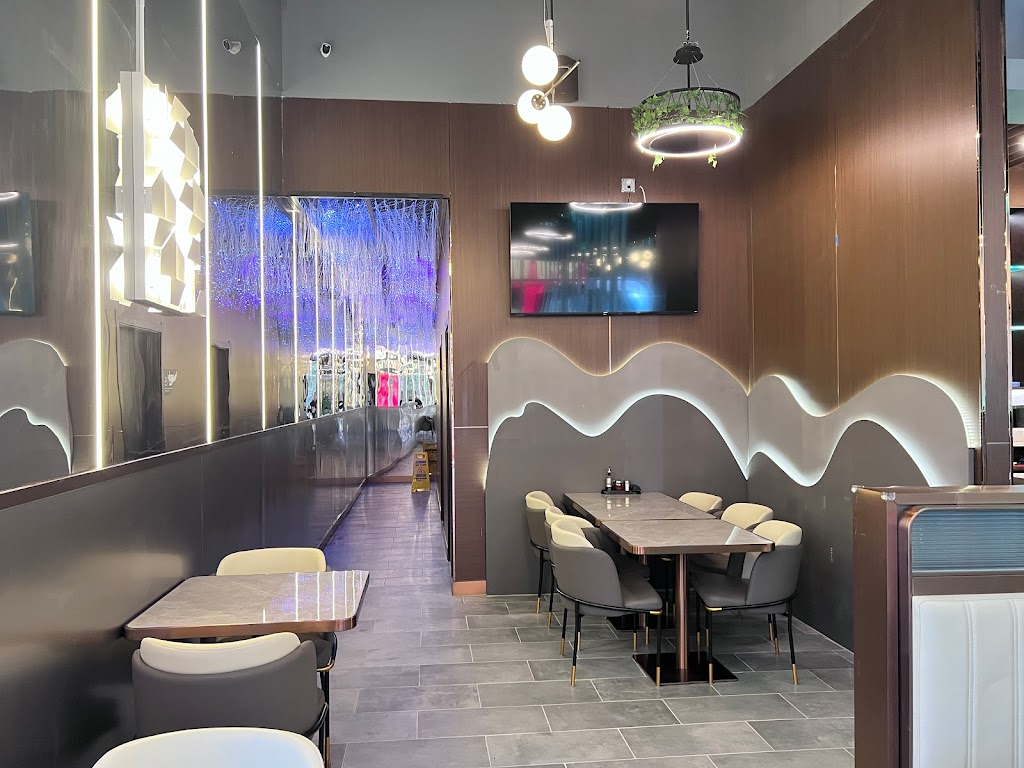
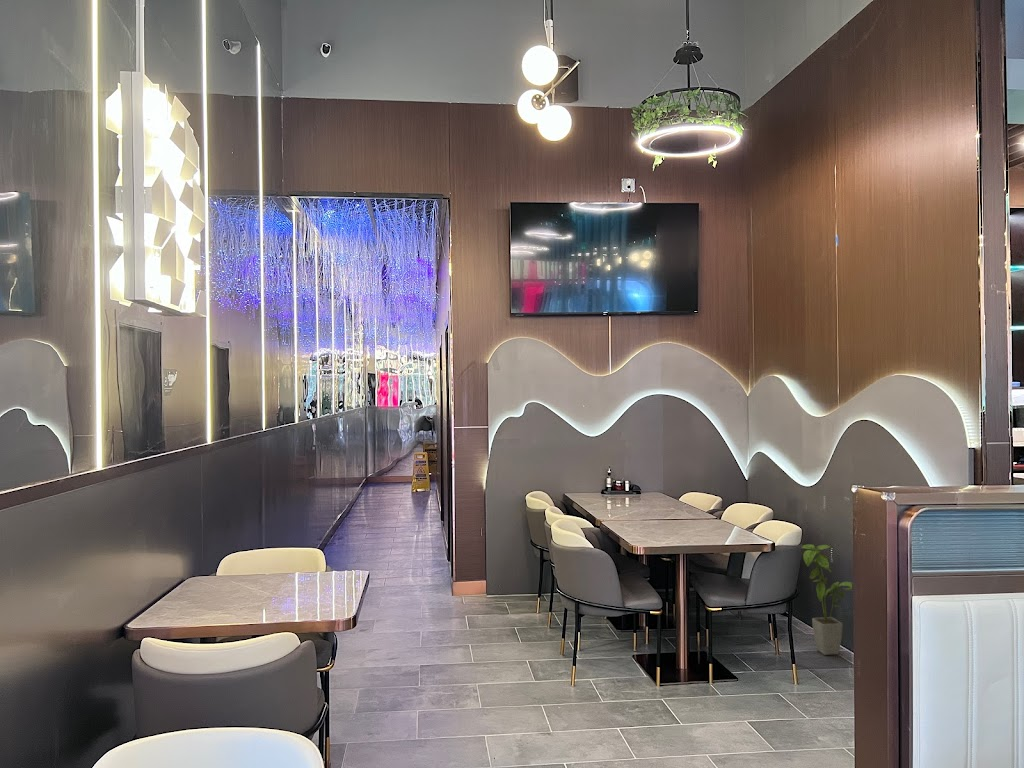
+ house plant [801,543,853,656]
